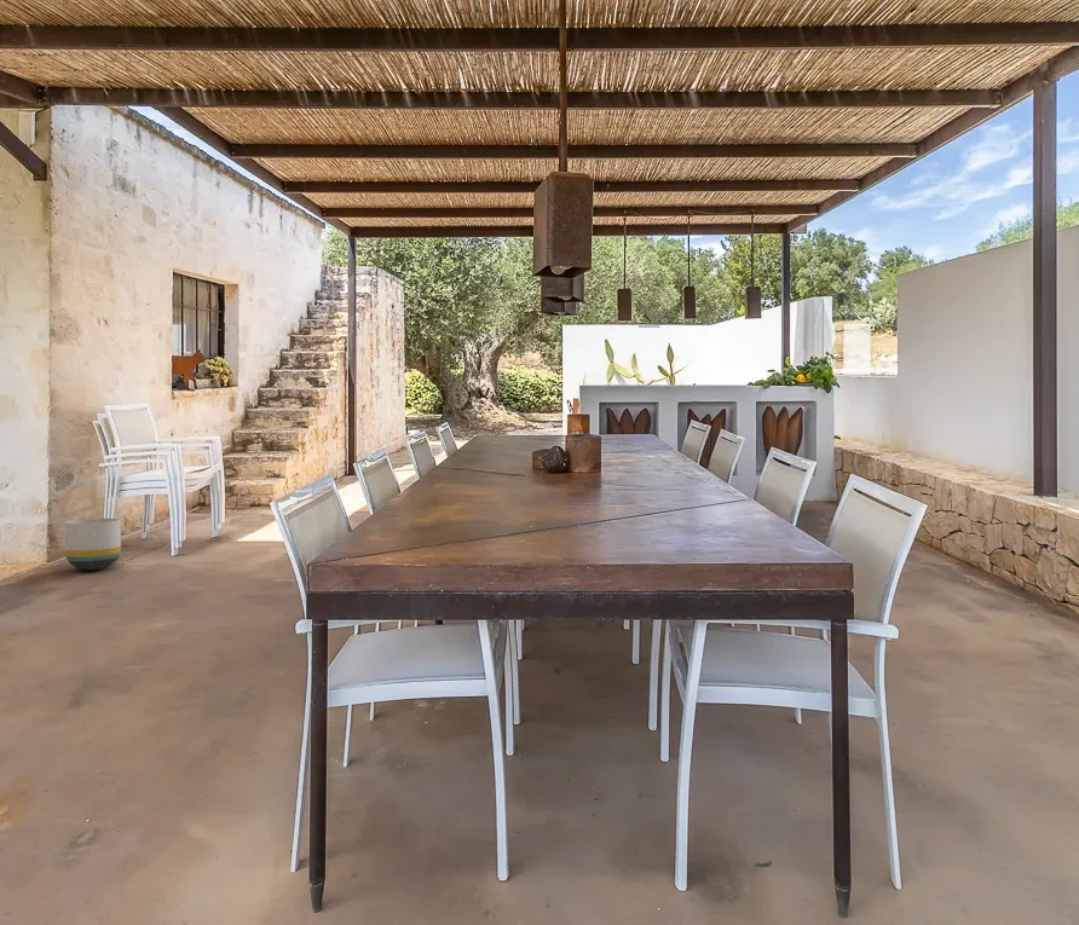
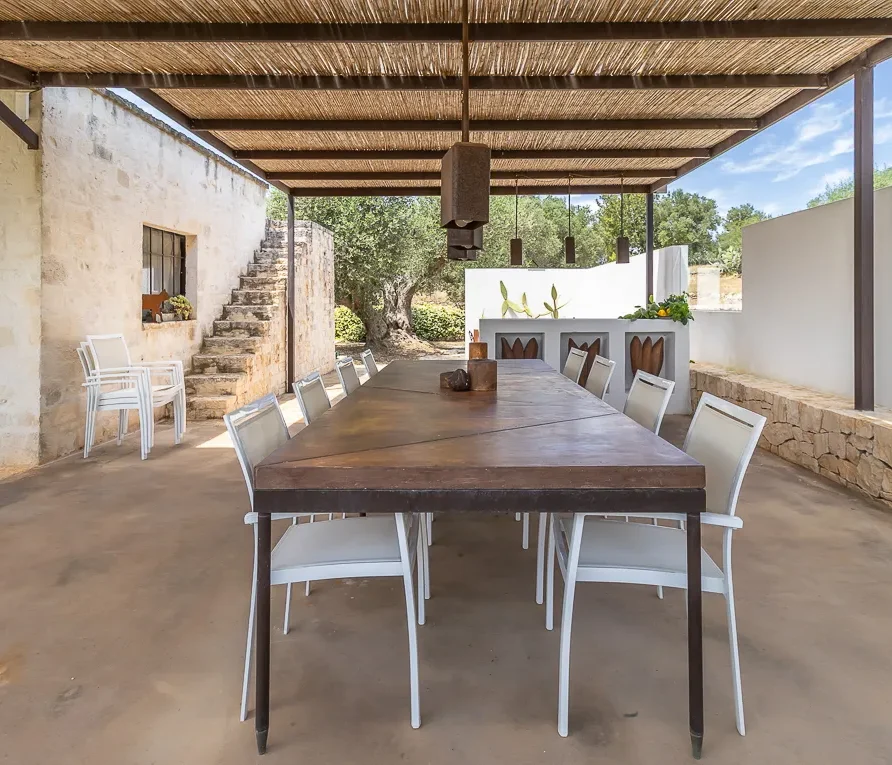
- planter [63,518,122,572]
